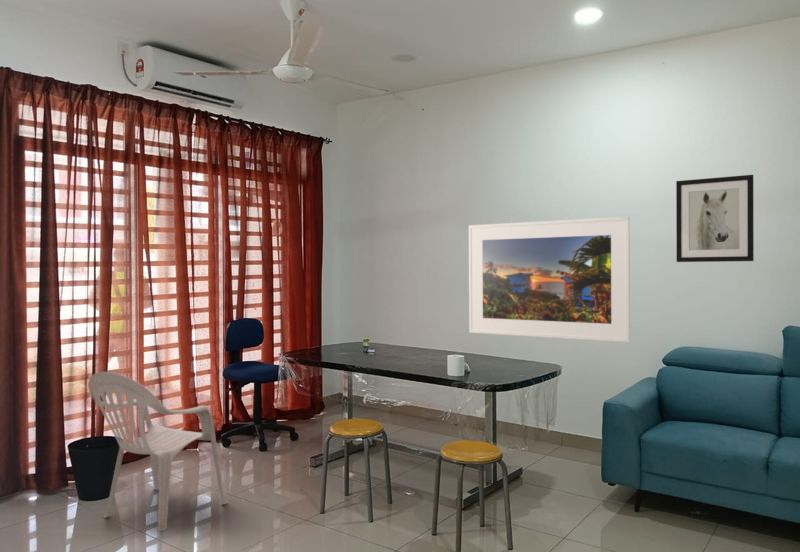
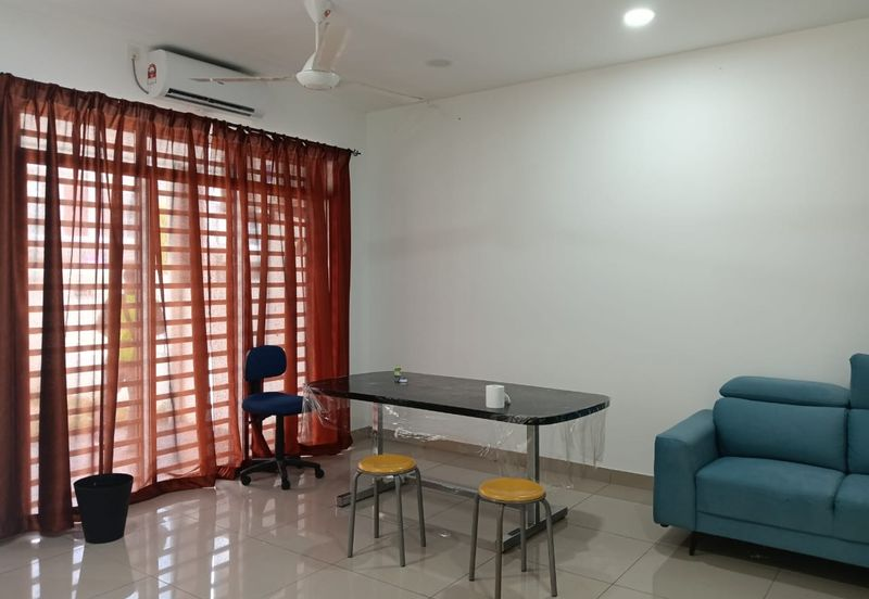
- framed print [468,216,631,343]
- armchair [87,371,229,532]
- wall art [675,174,755,263]
